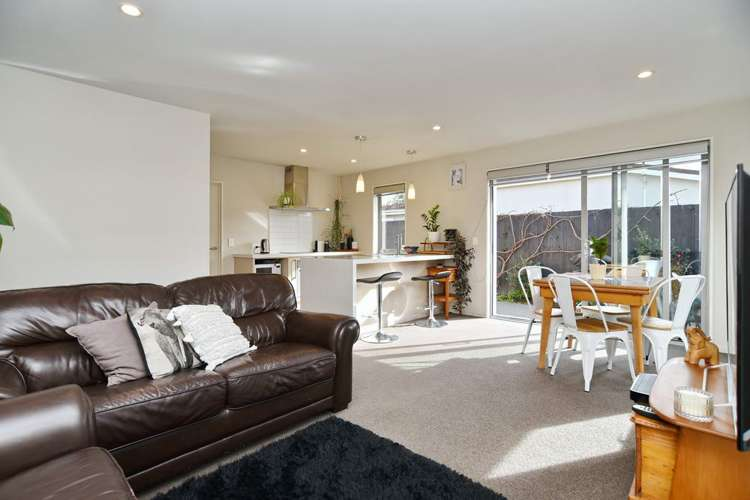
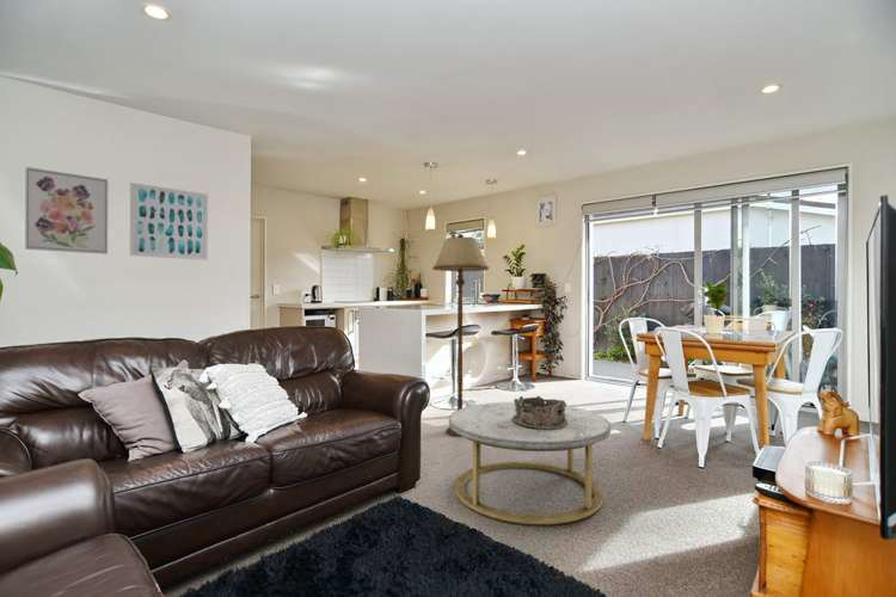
+ wall art [129,181,209,261]
+ floor lamp [431,233,490,437]
+ coffee table [448,401,612,525]
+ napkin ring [513,395,567,430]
+ wall art [24,166,109,256]
